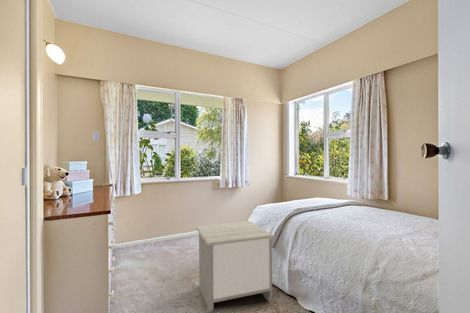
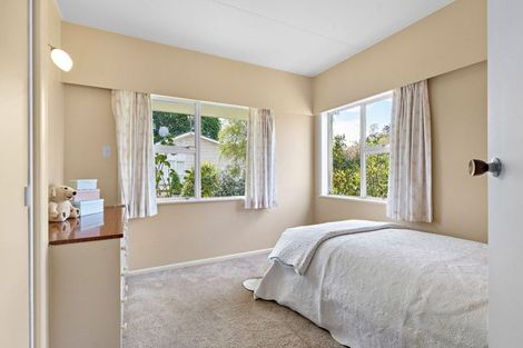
- nightstand [195,220,275,313]
